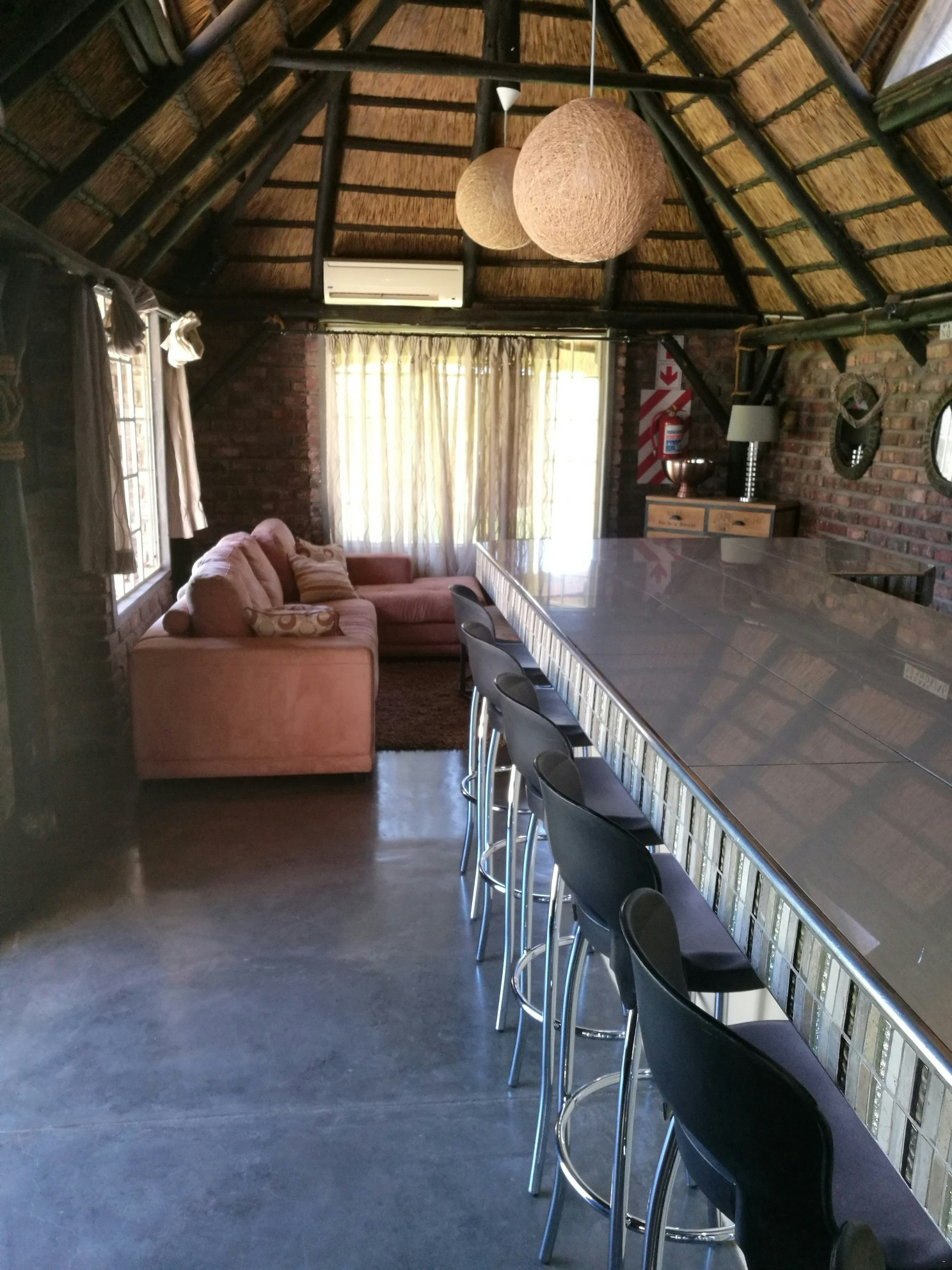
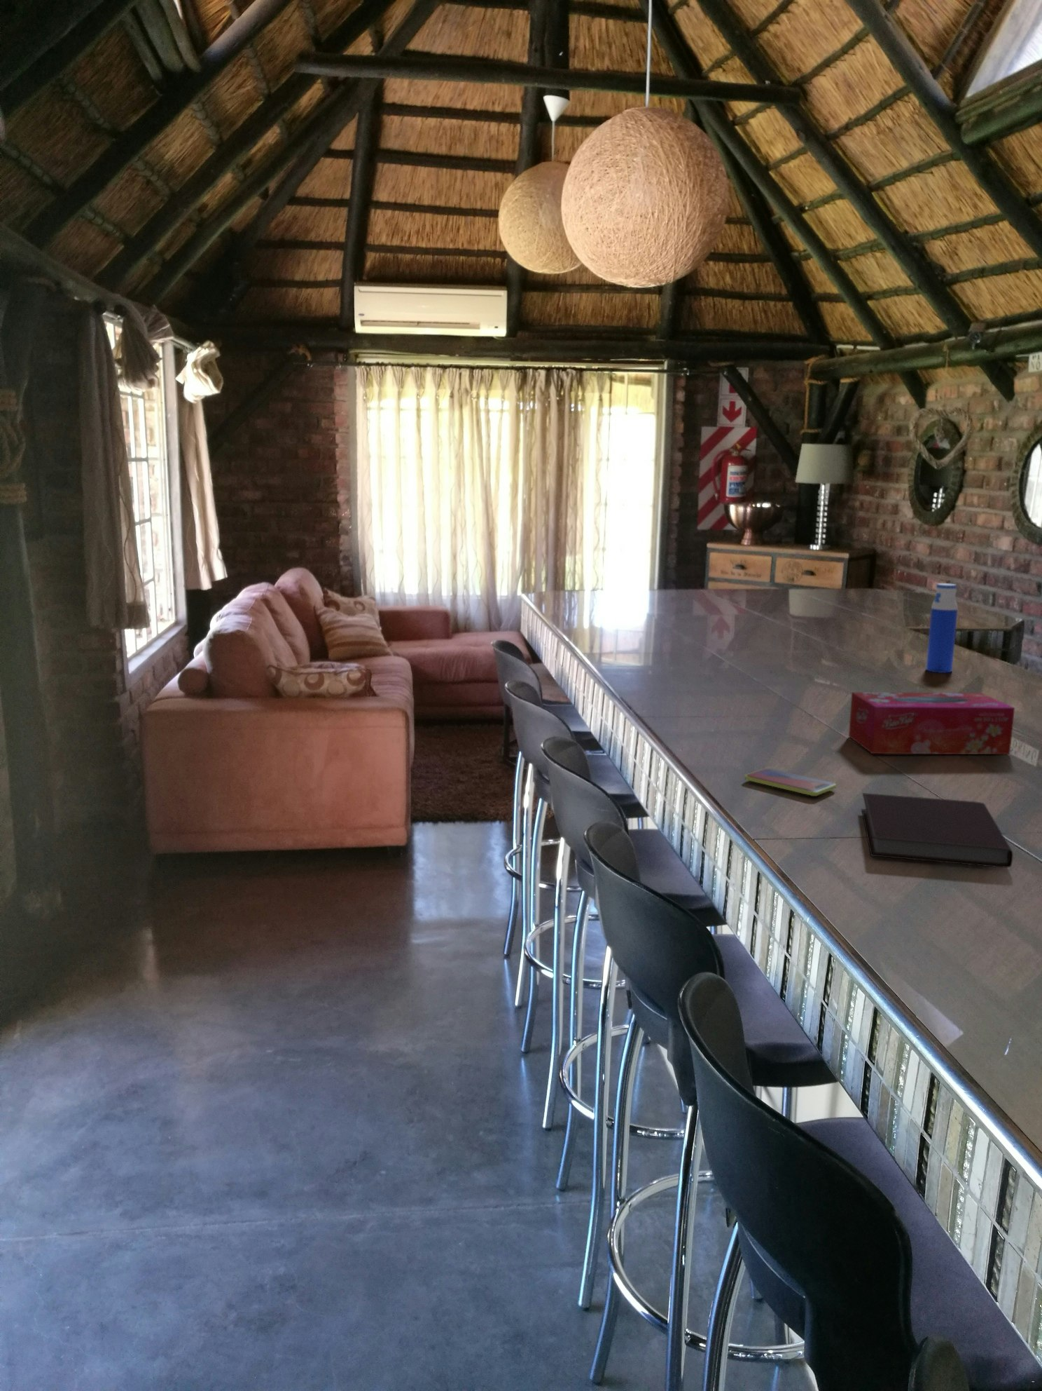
+ smartphone [744,768,837,797]
+ water bottle [925,583,959,674]
+ notebook [860,792,1014,867]
+ tissue box [848,691,1016,755]
